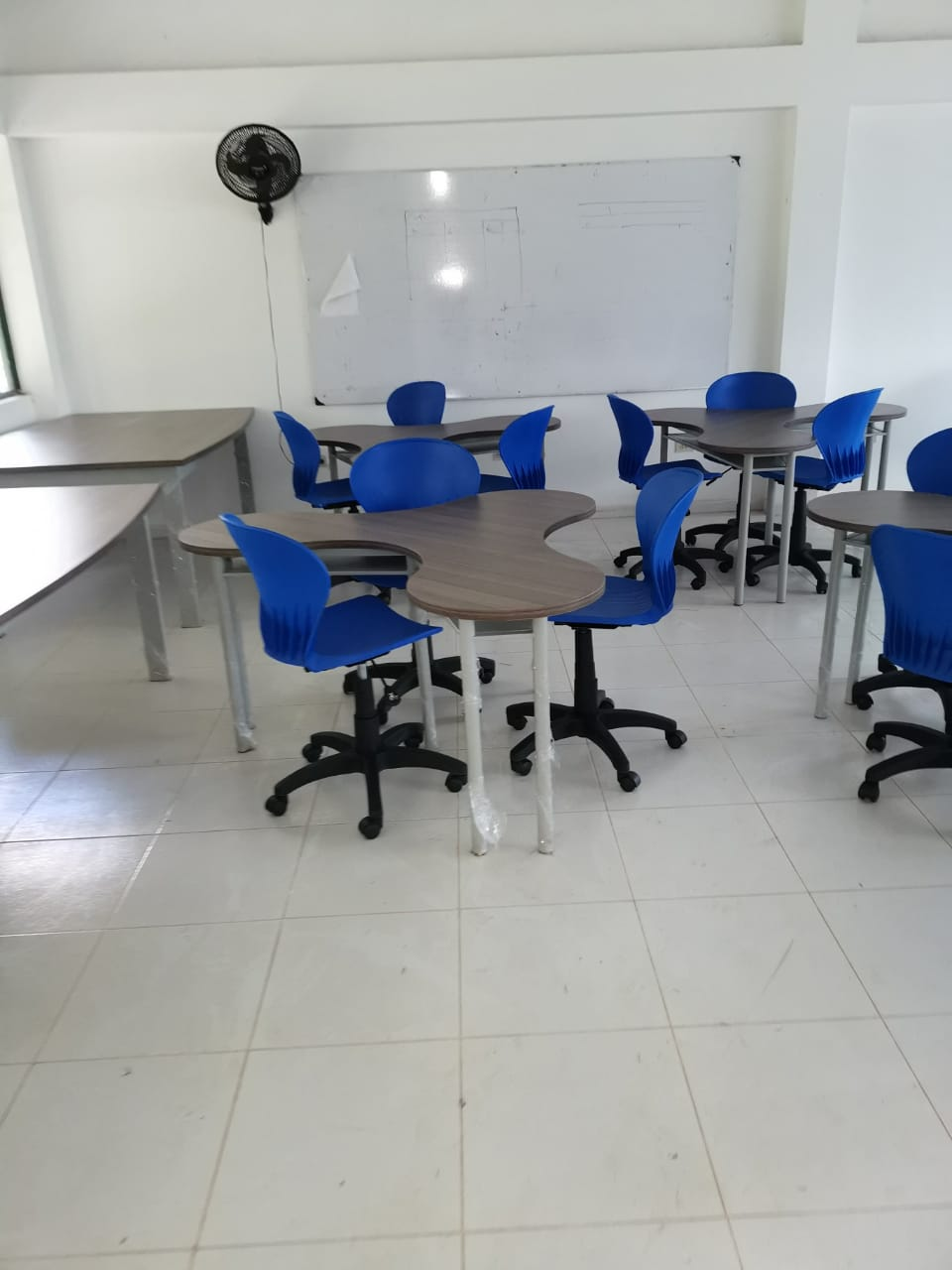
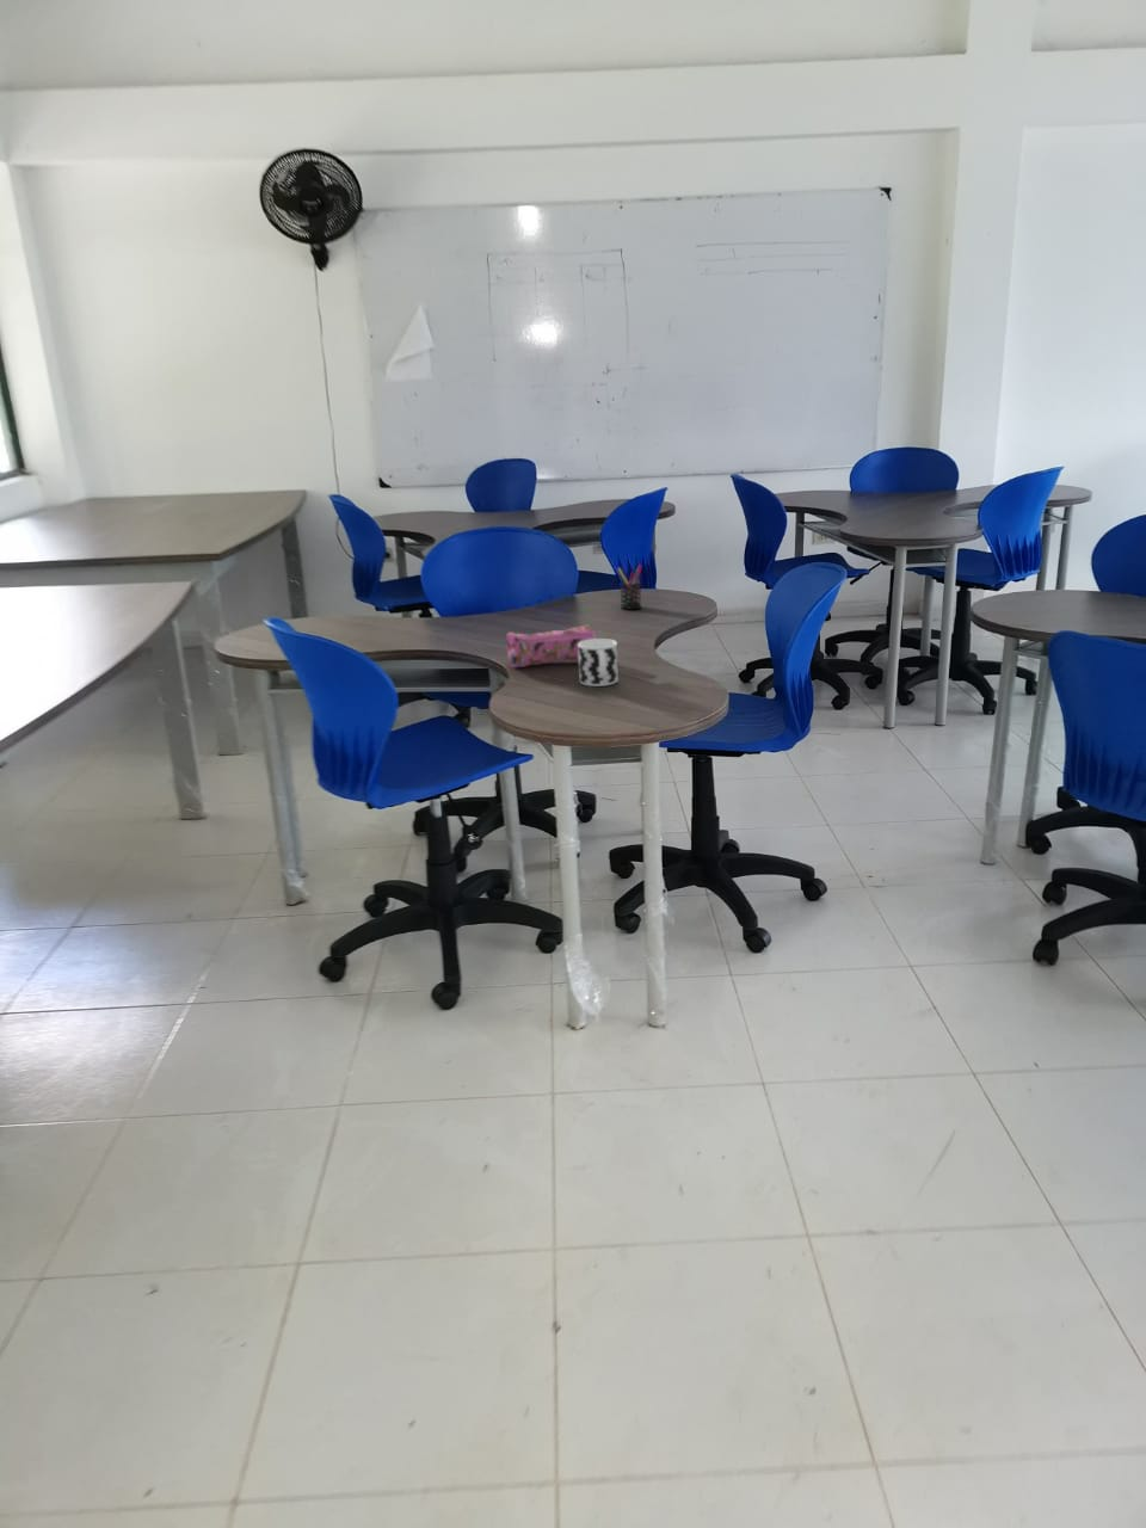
+ pencil case [504,623,598,669]
+ pen holder [618,563,643,611]
+ cup [578,638,620,688]
